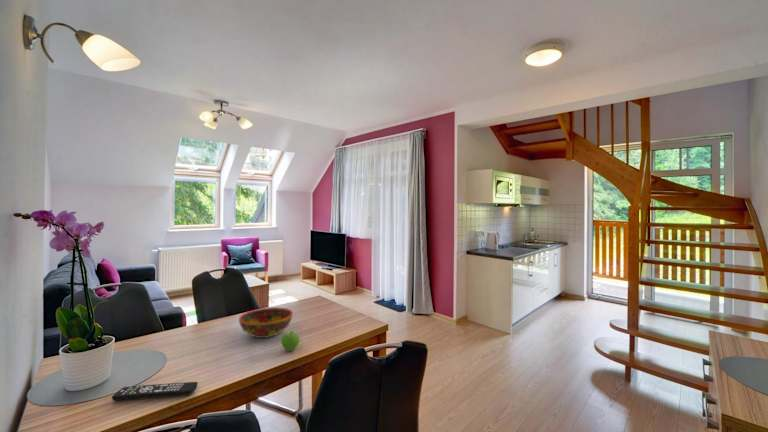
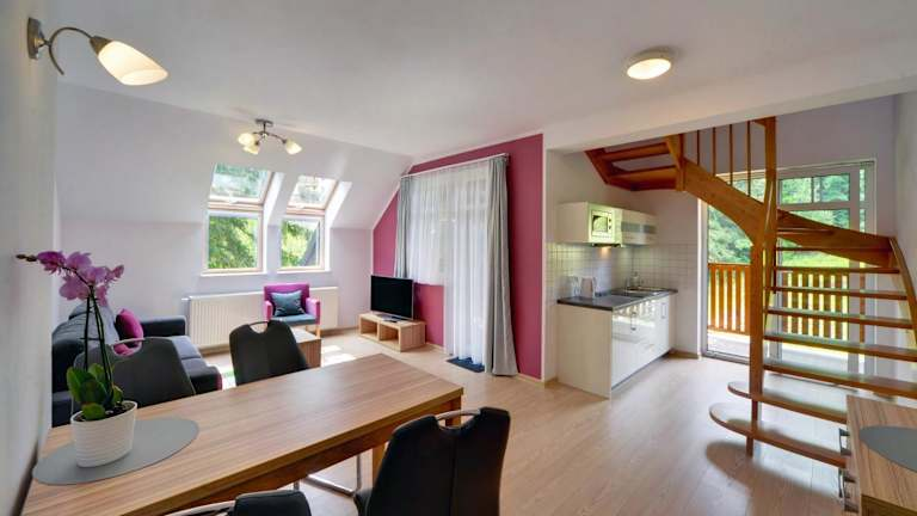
- remote control [111,381,199,402]
- fruit [280,330,301,352]
- bowl [238,306,294,339]
